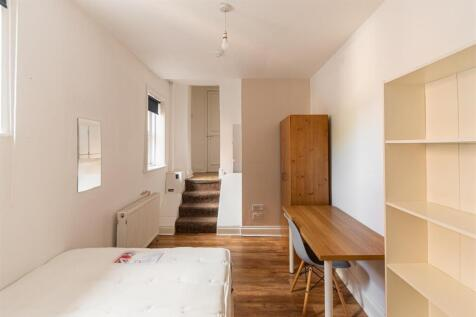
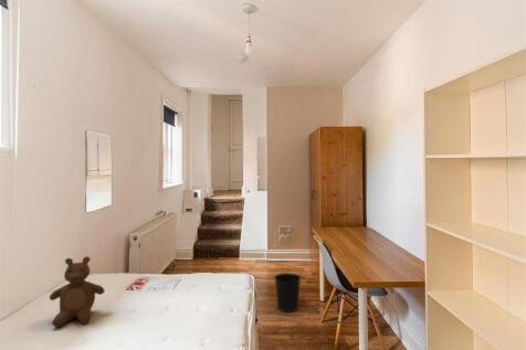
+ wastebasket [274,272,302,314]
+ teddy bear [49,256,106,328]
